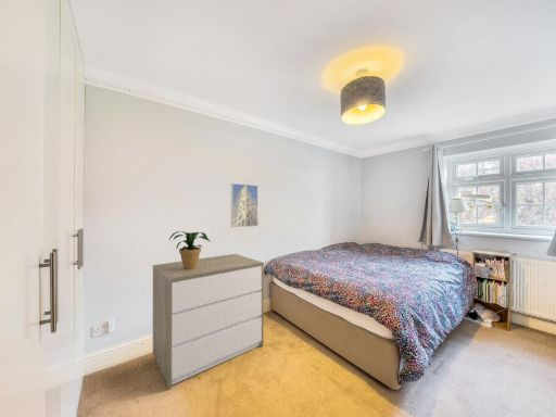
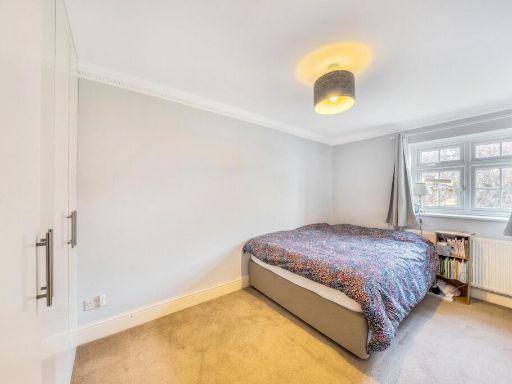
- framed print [230,182,260,229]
- potted plant [168,230,212,269]
- dresser [152,253,265,390]
